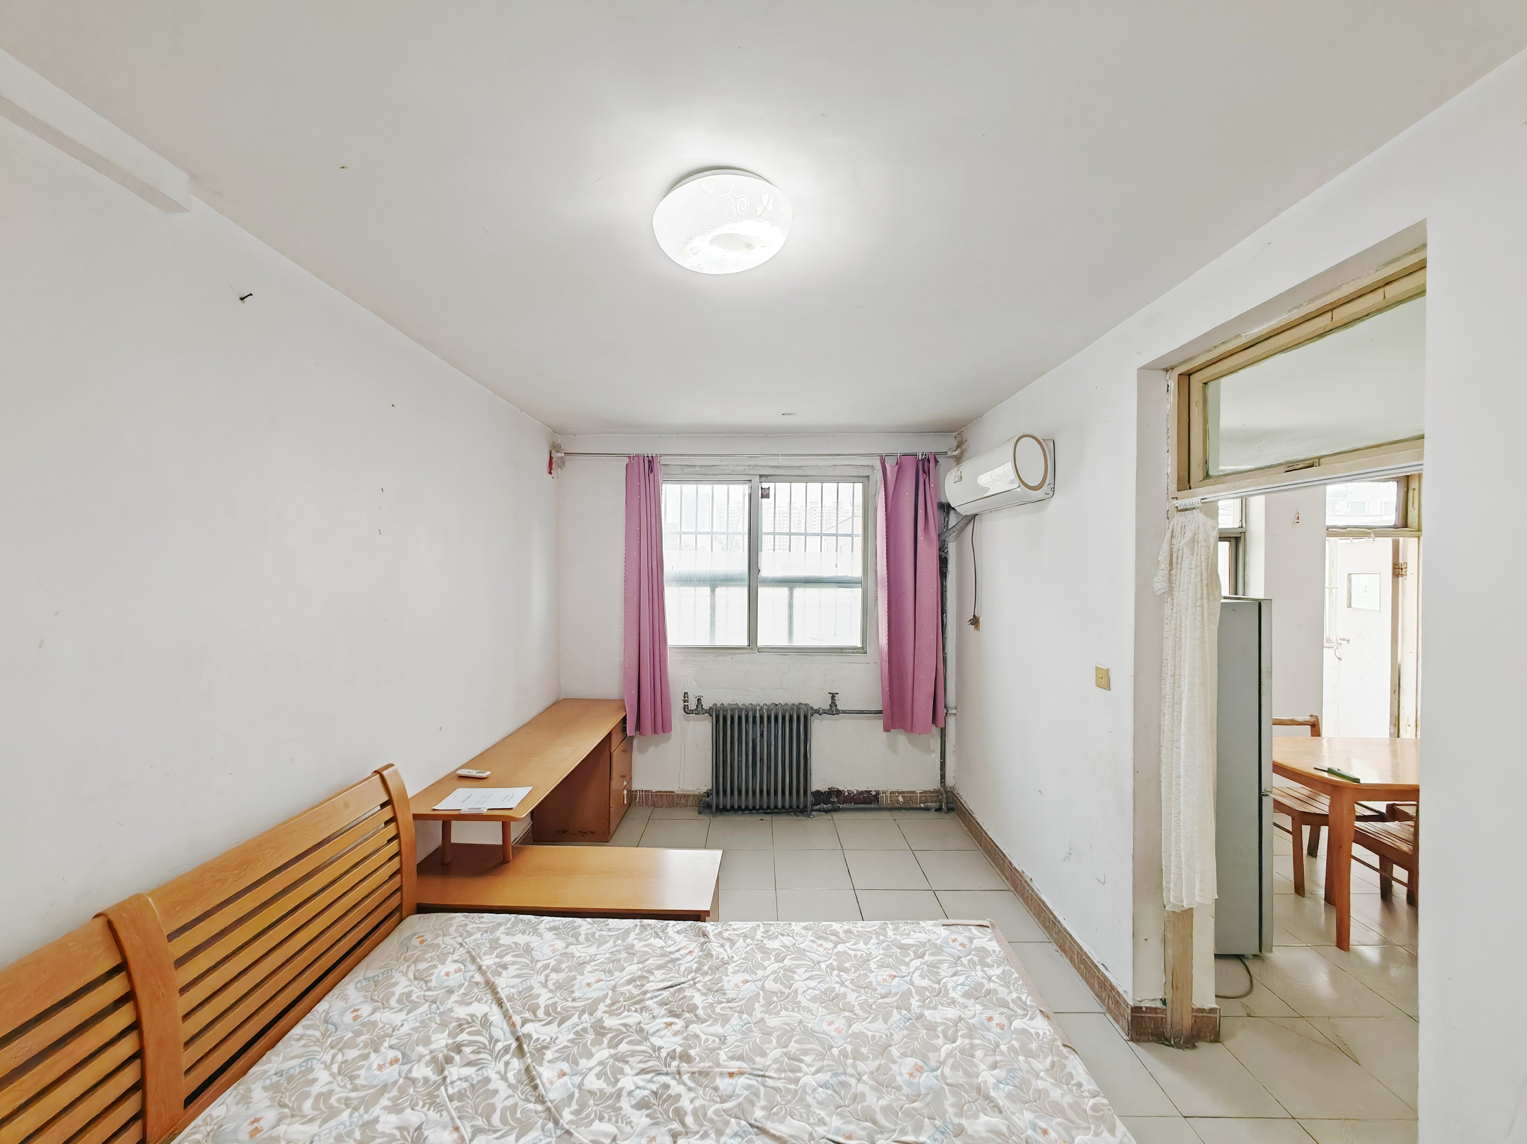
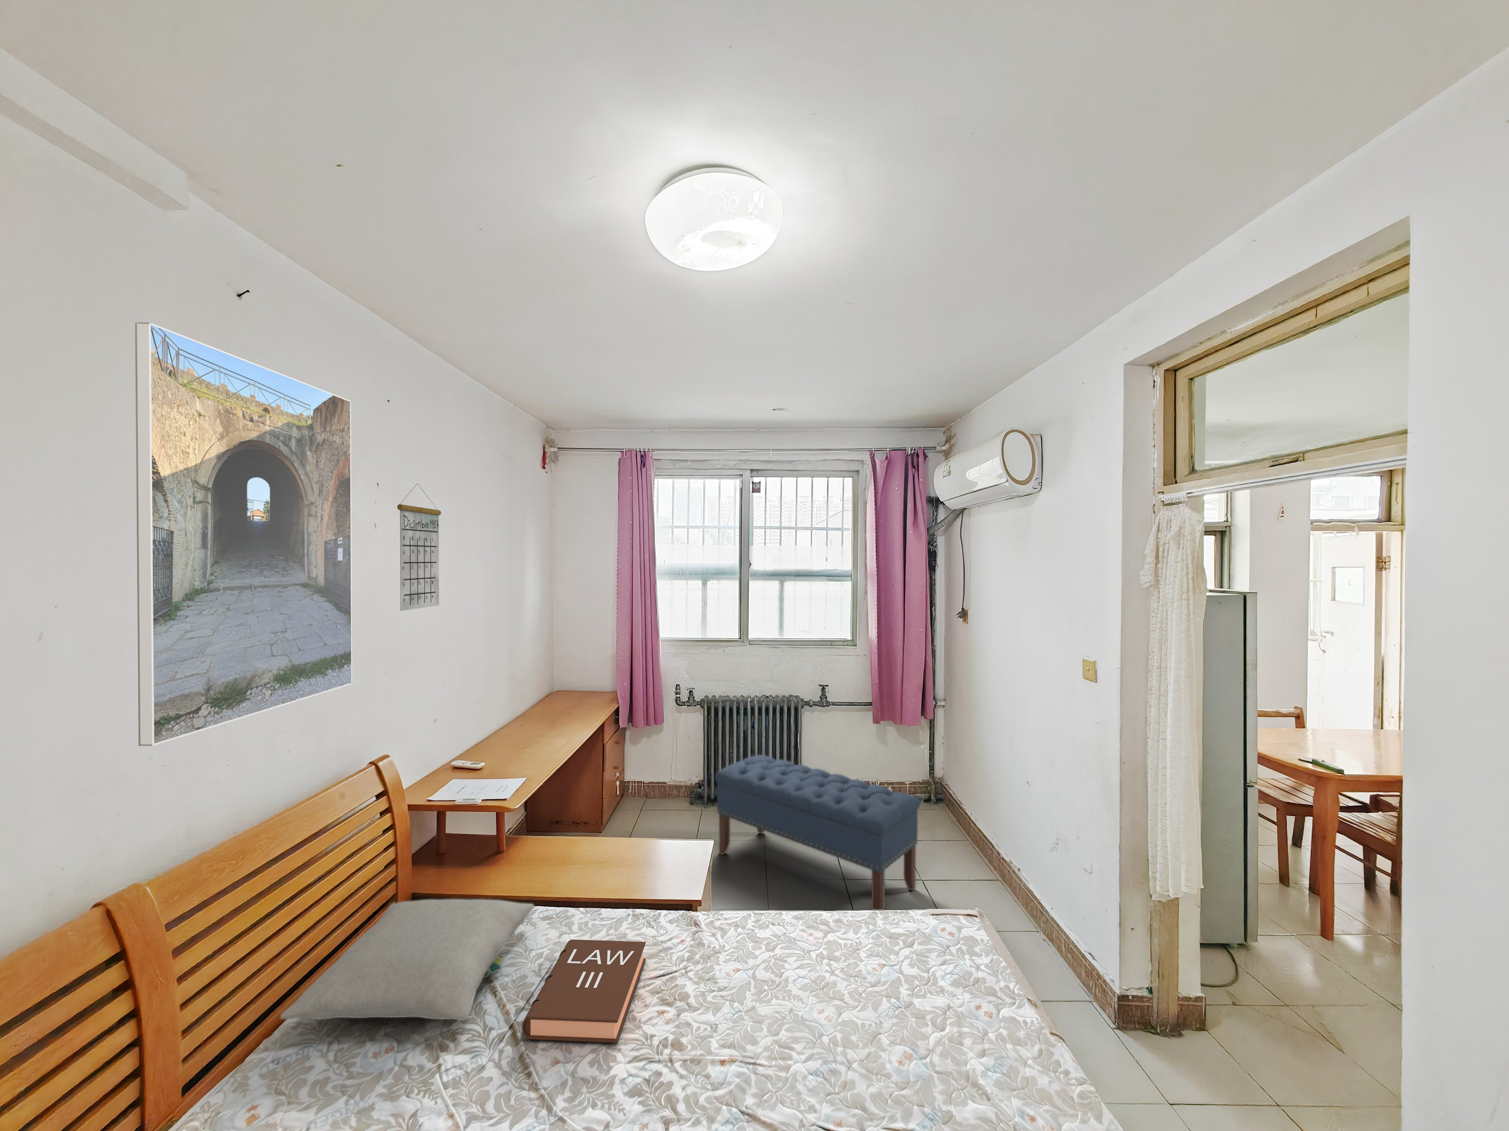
+ calendar [397,484,442,611]
+ bench [715,754,921,910]
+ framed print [134,322,353,746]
+ book [522,940,646,1043]
+ pillow [280,898,535,1022]
